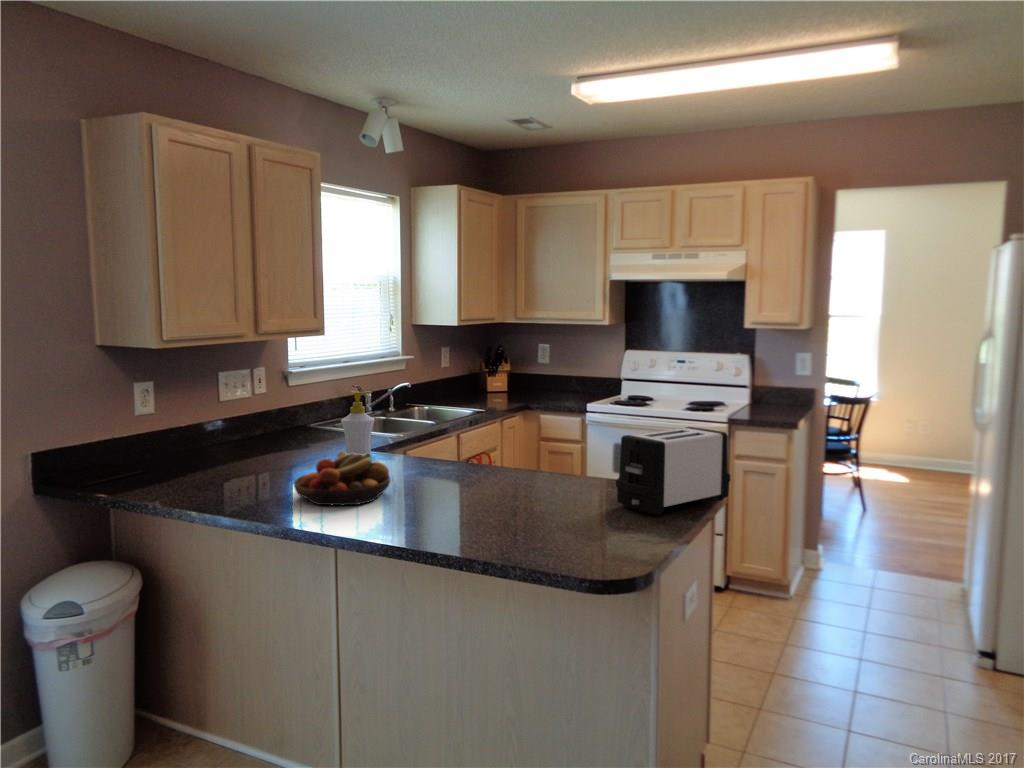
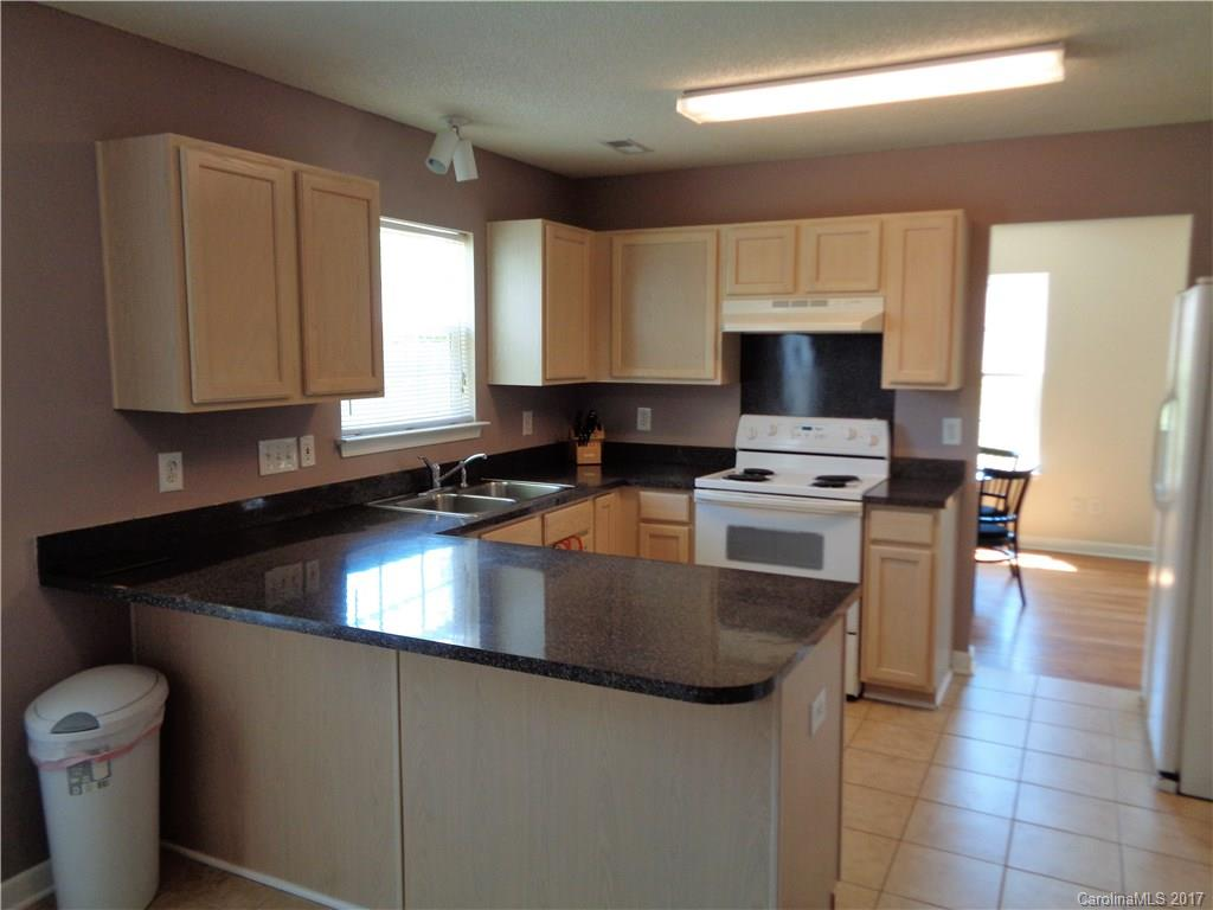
- soap bottle [340,390,376,455]
- toaster [615,426,731,516]
- fruit bowl [293,449,391,507]
